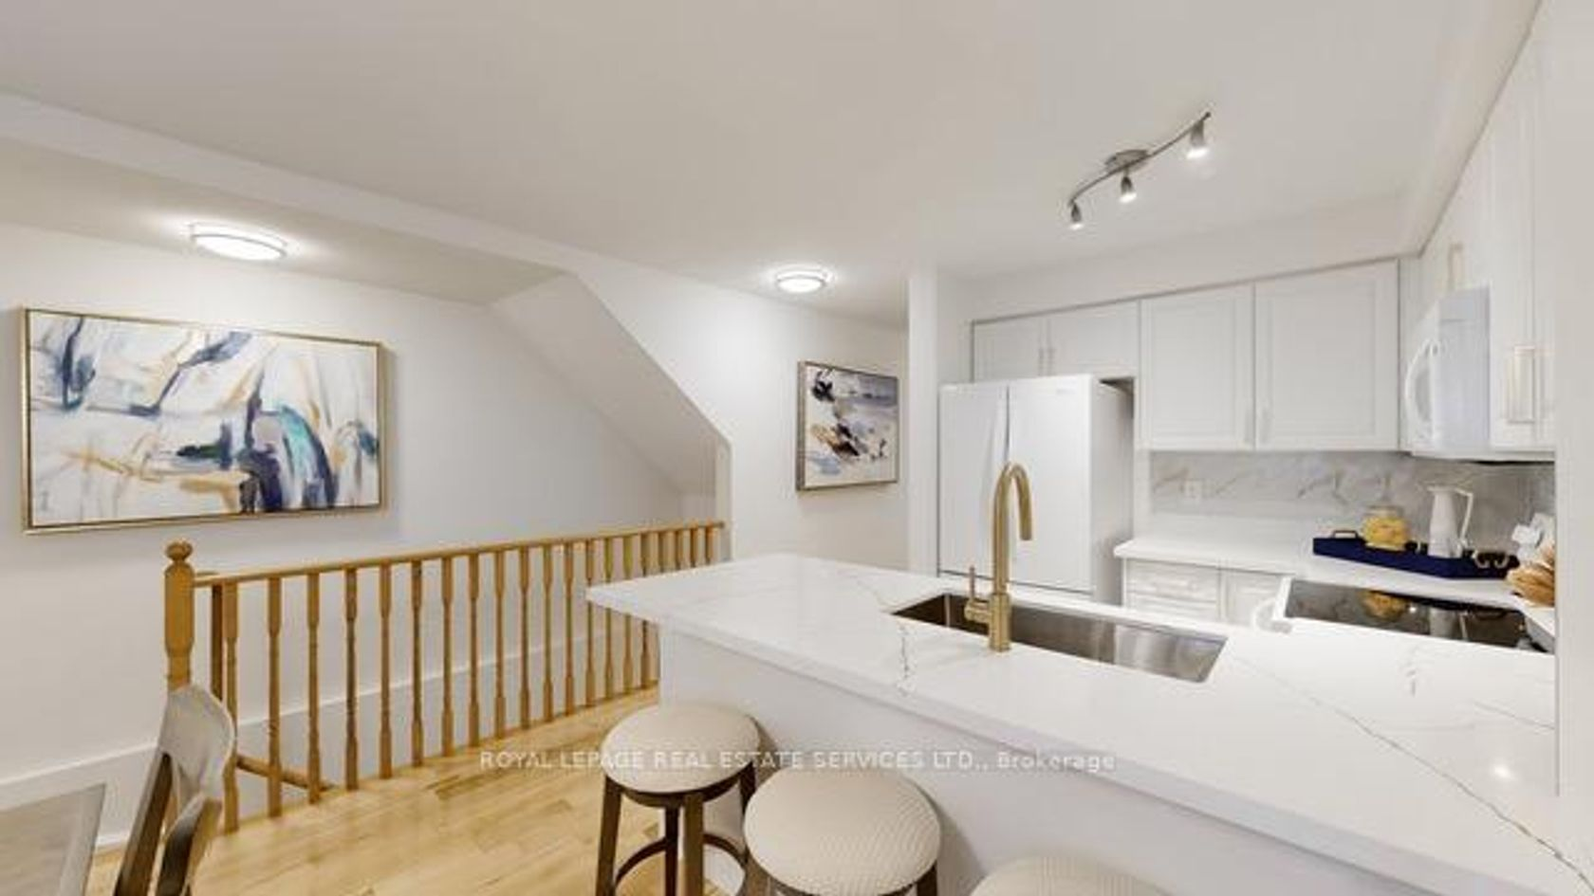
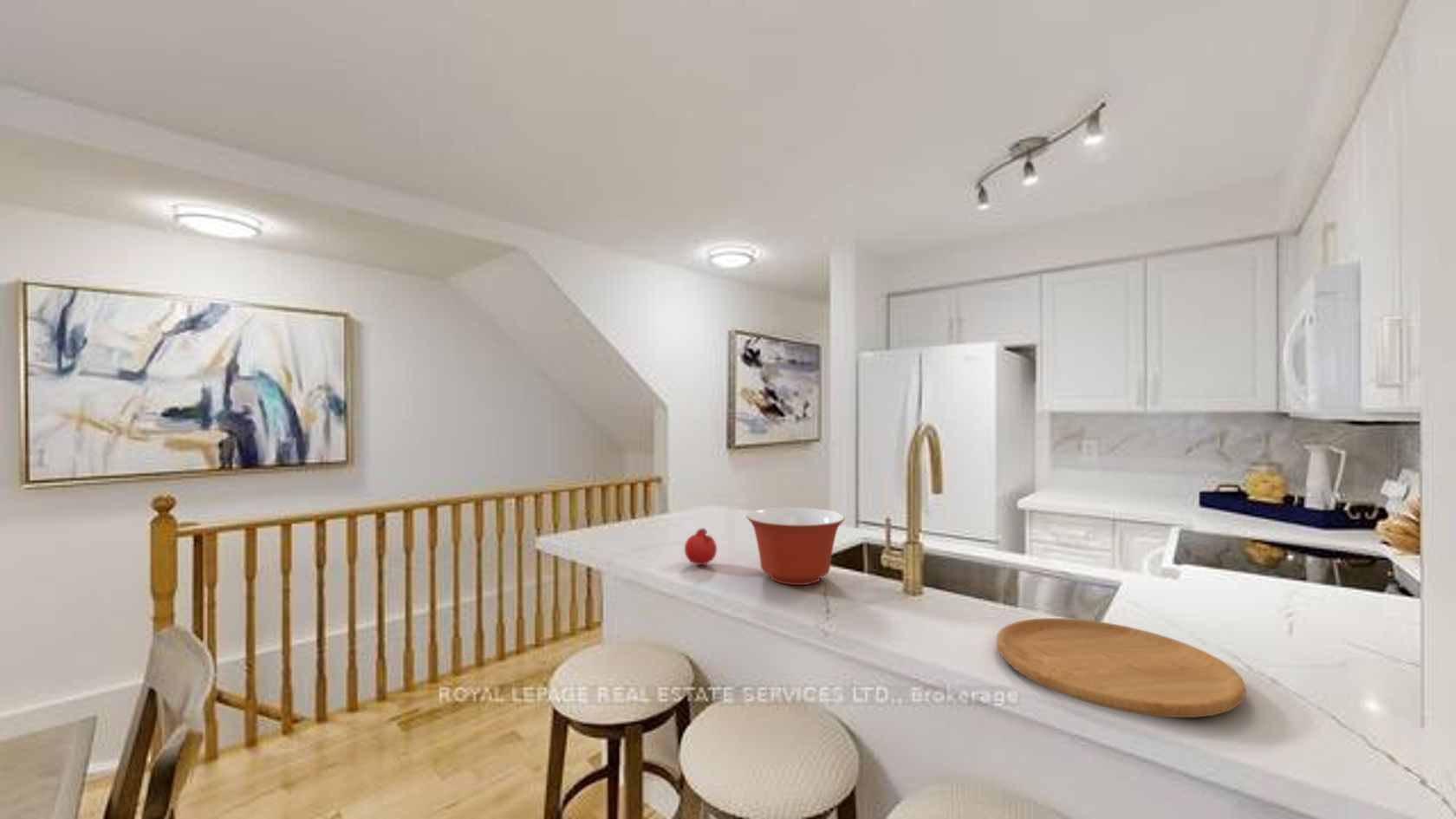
+ fruit [684,527,718,566]
+ mixing bowl [745,507,846,586]
+ cutting board [996,617,1246,718]
